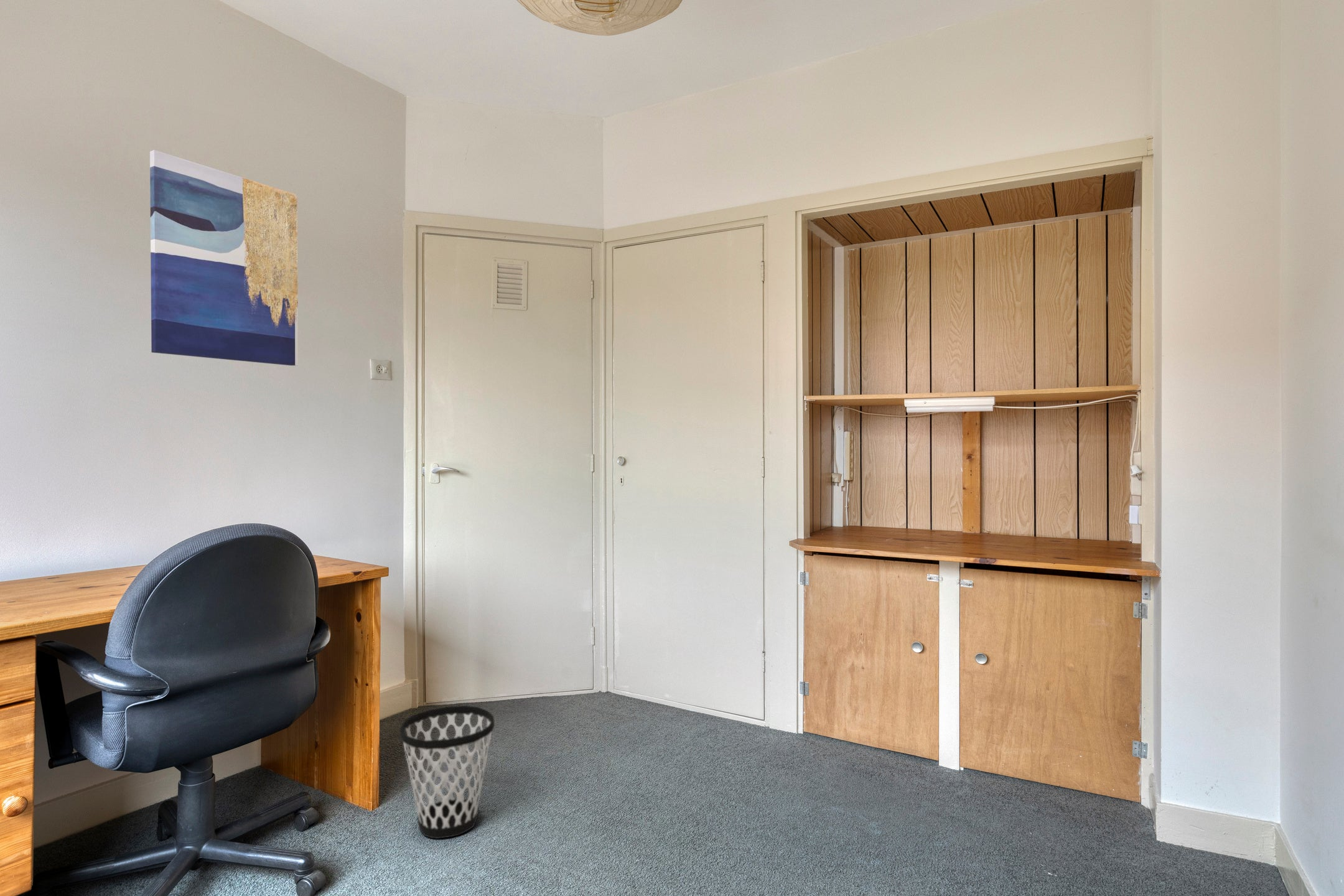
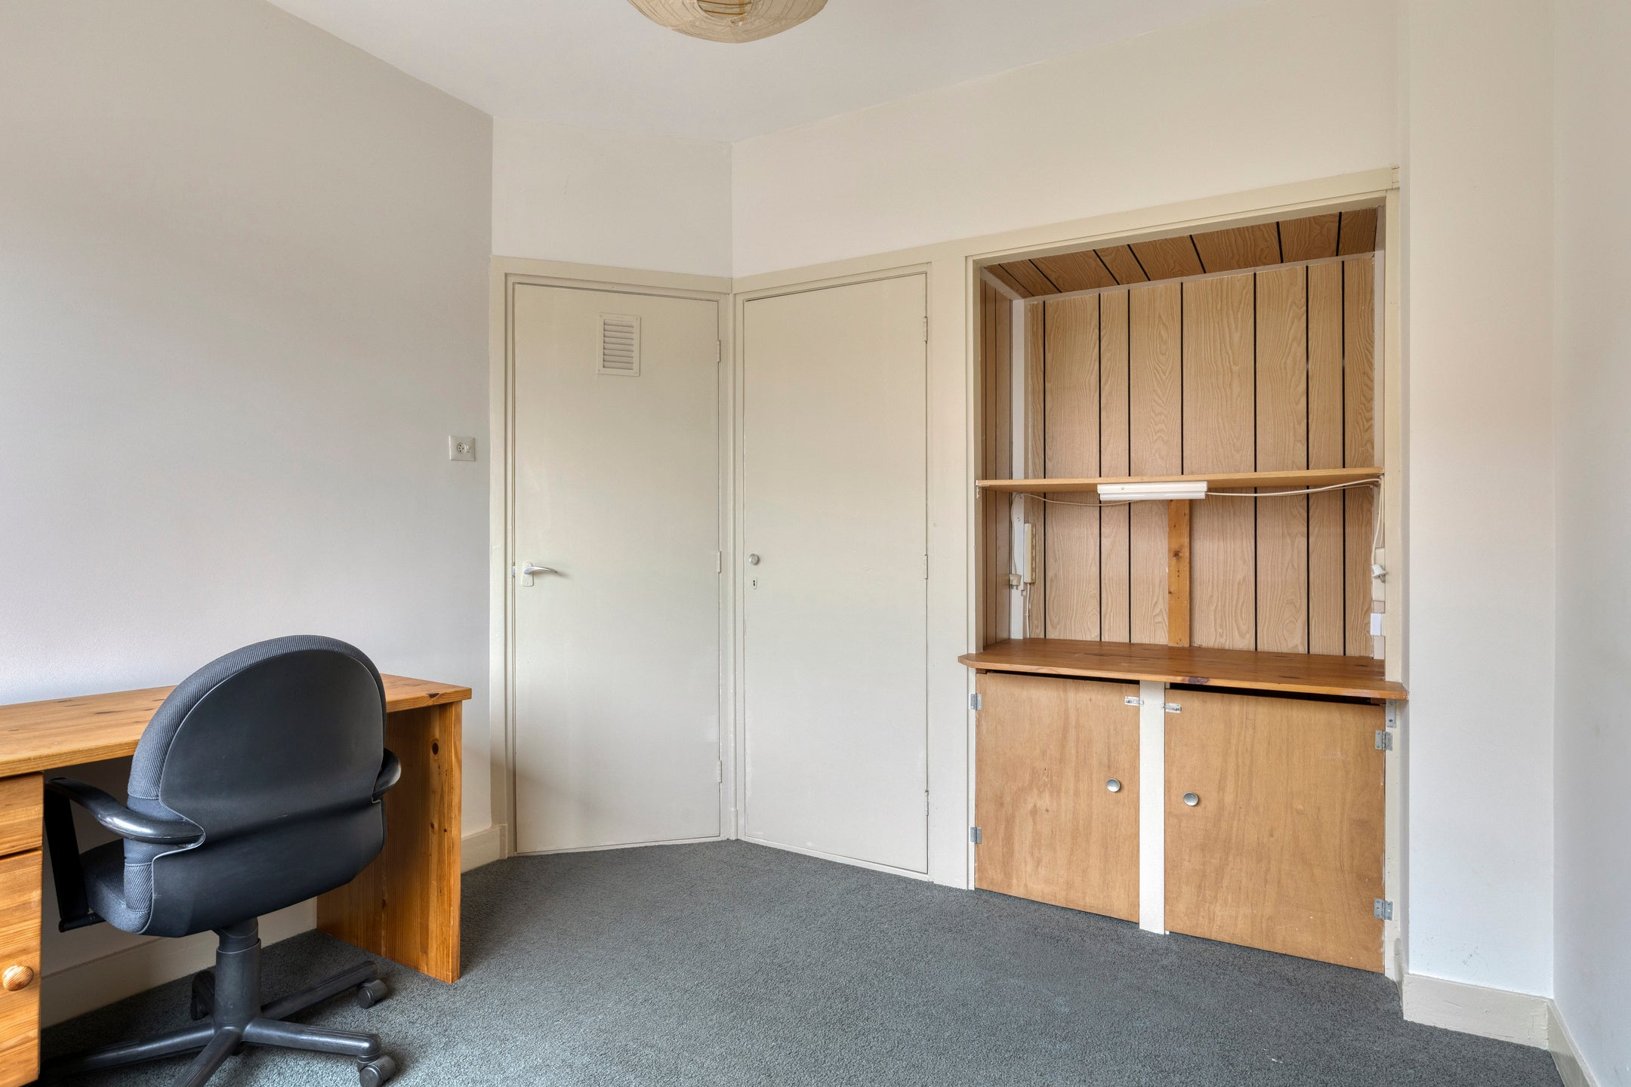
- wall art [149,149,299,366]
- wastebasket [399,705,495,839]
